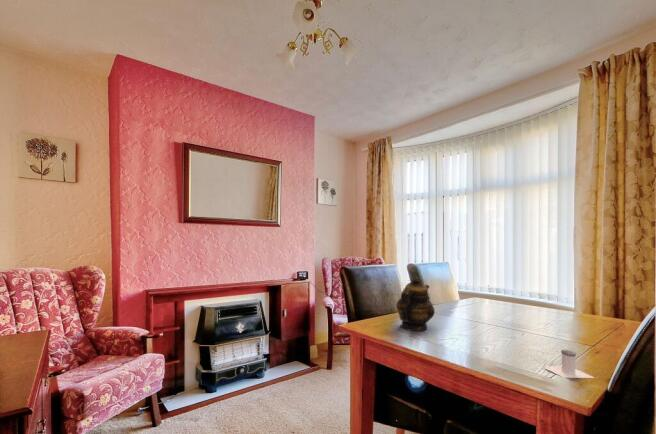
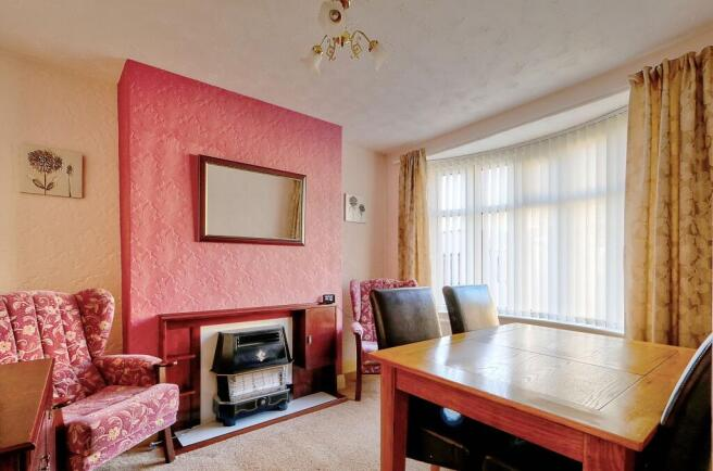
- salt shaker [545,349,595,379]
- teapot [395,275,436,332]
